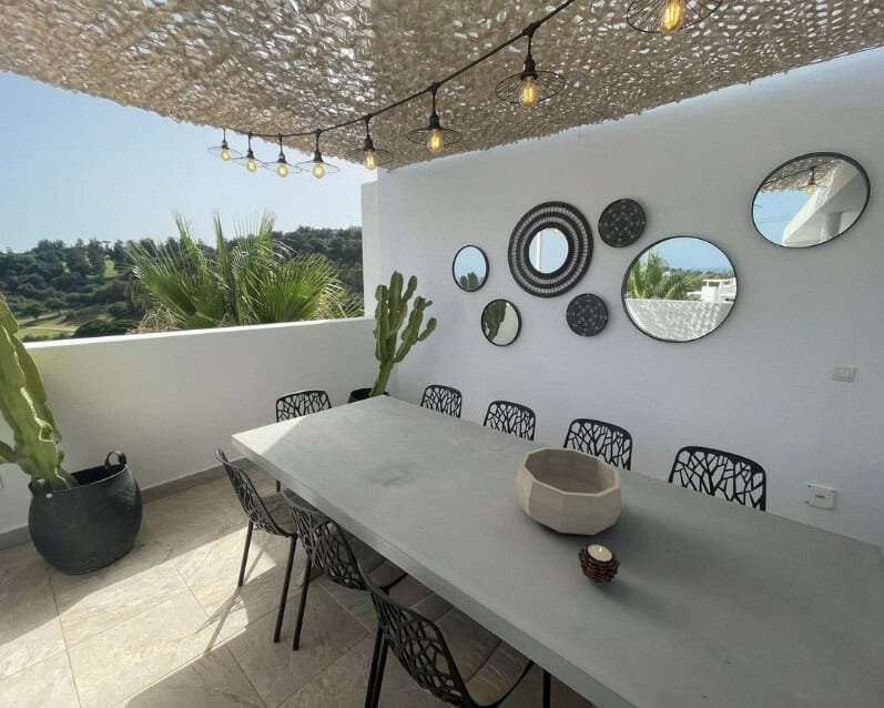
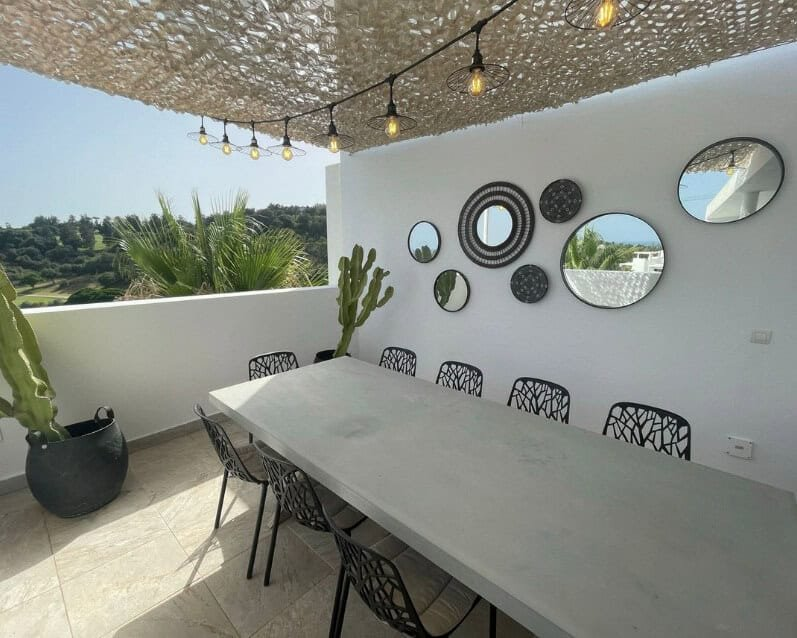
- candle [577,542,621,586]
- decorative bowl [514,446,622,536]
